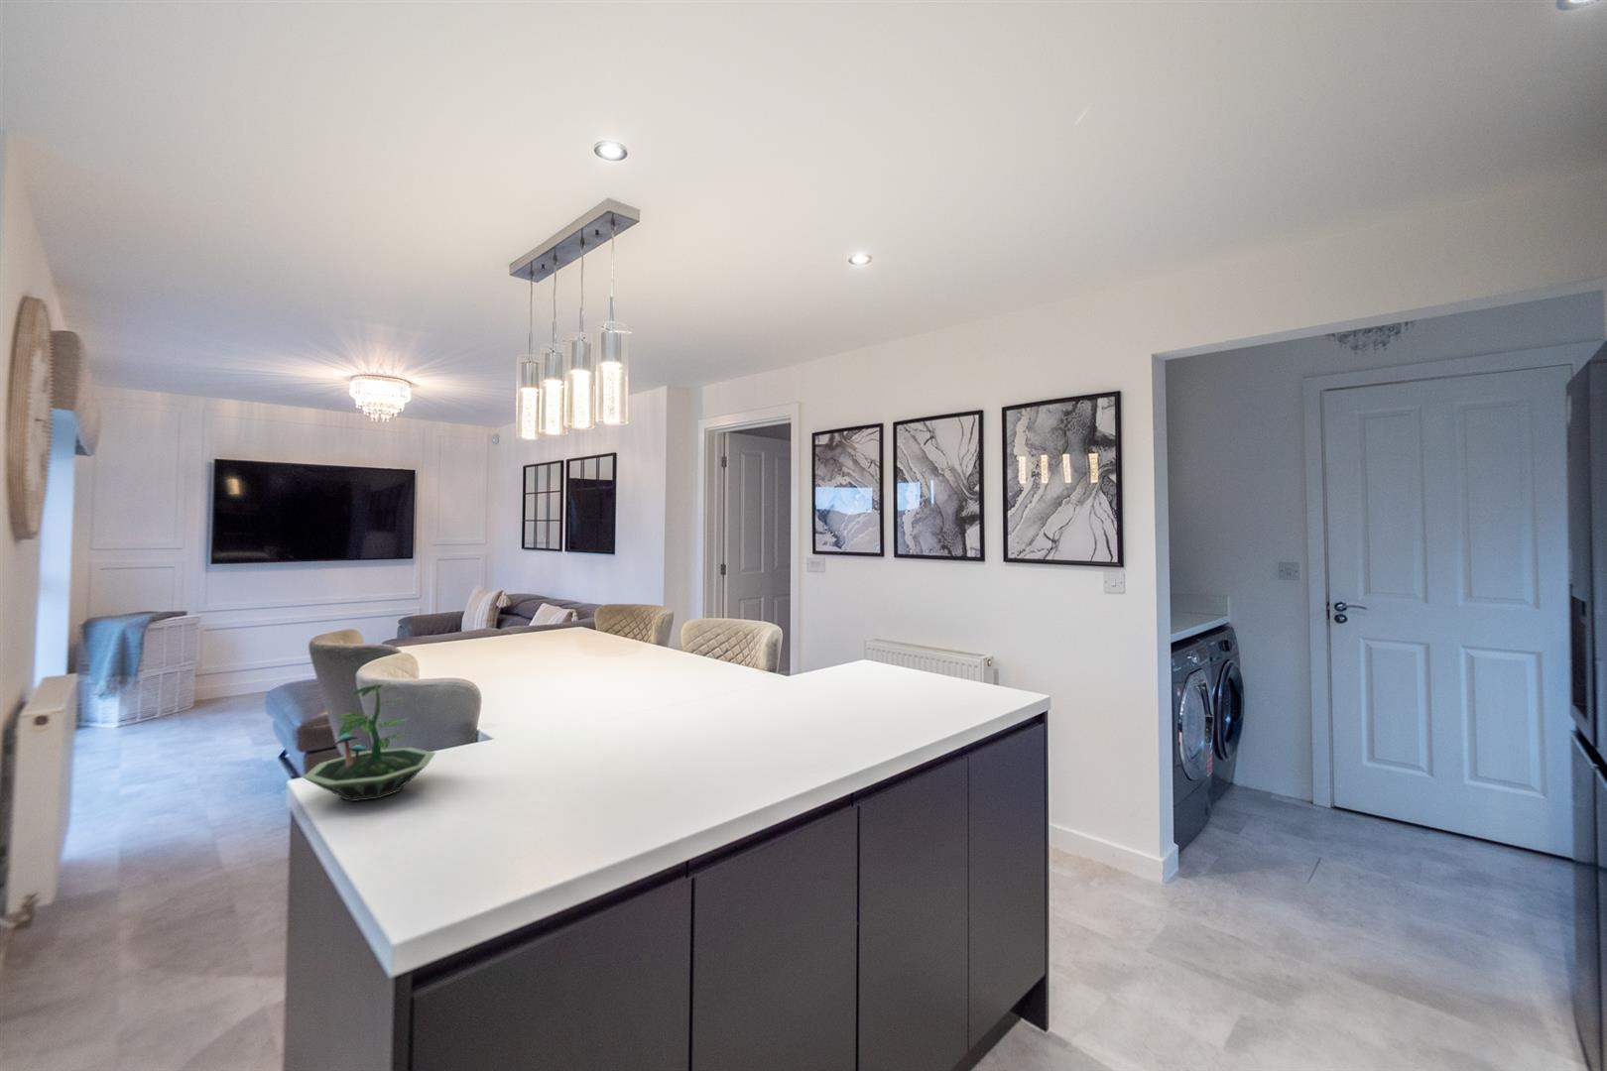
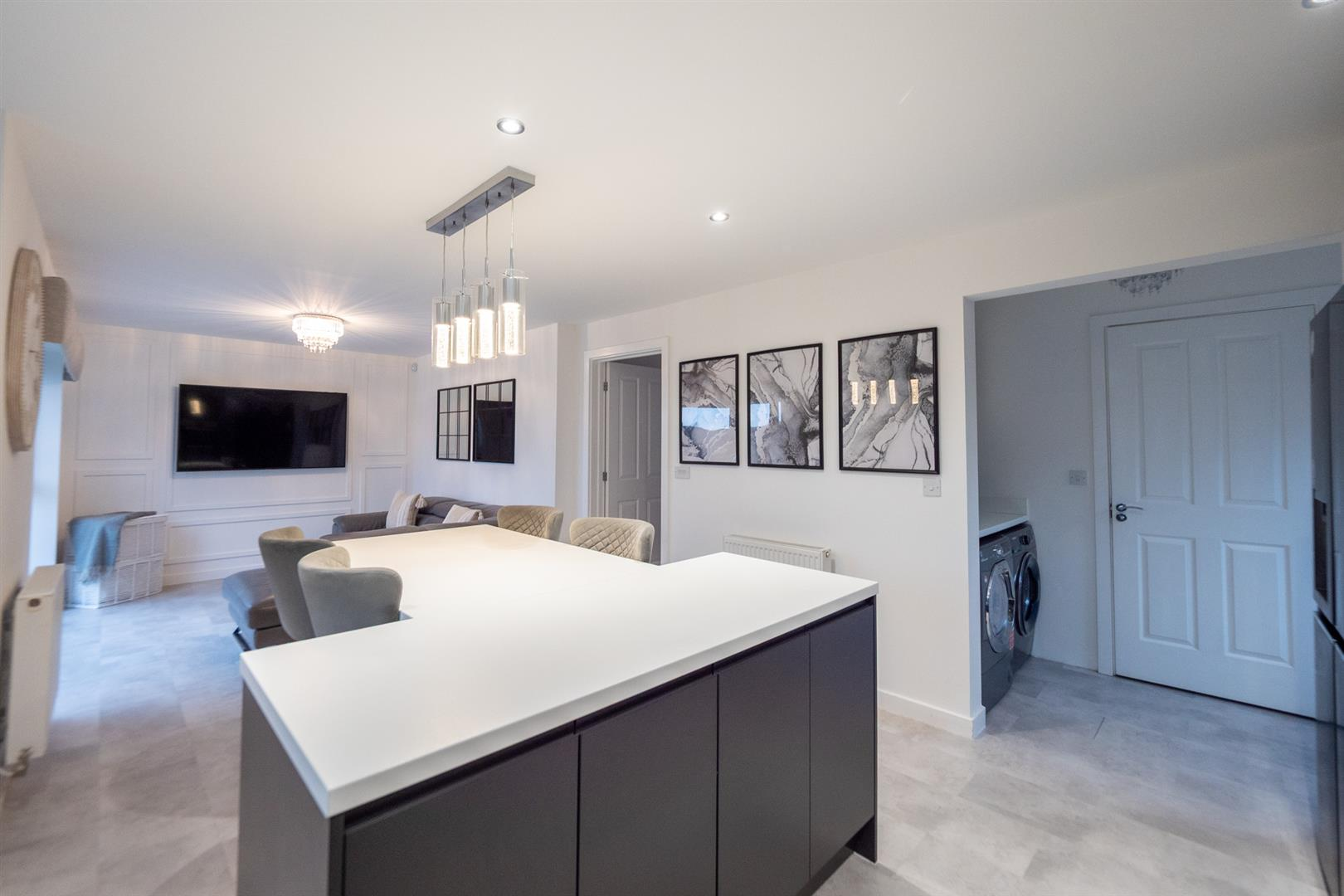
- terrarium [301,681,436,802]
